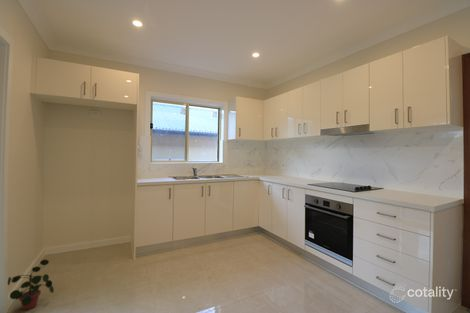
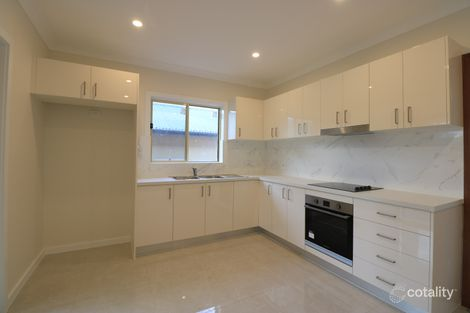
- potted plant [7,259,55,310]
